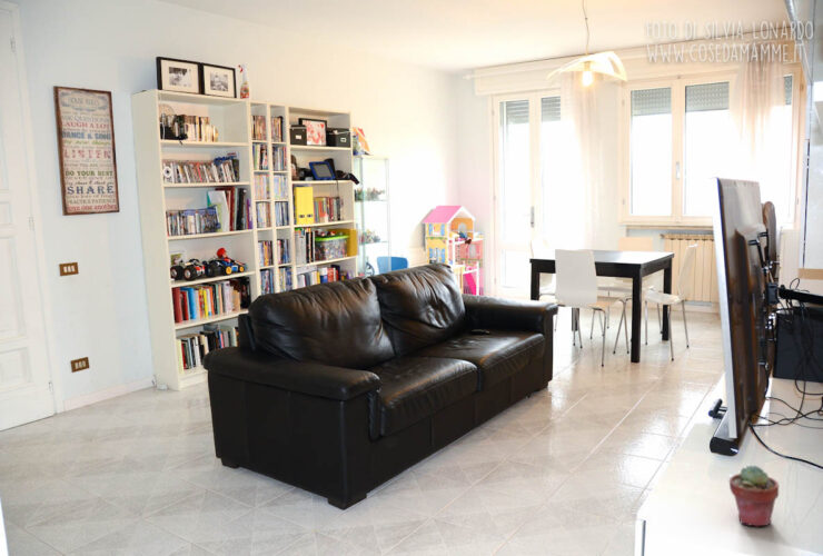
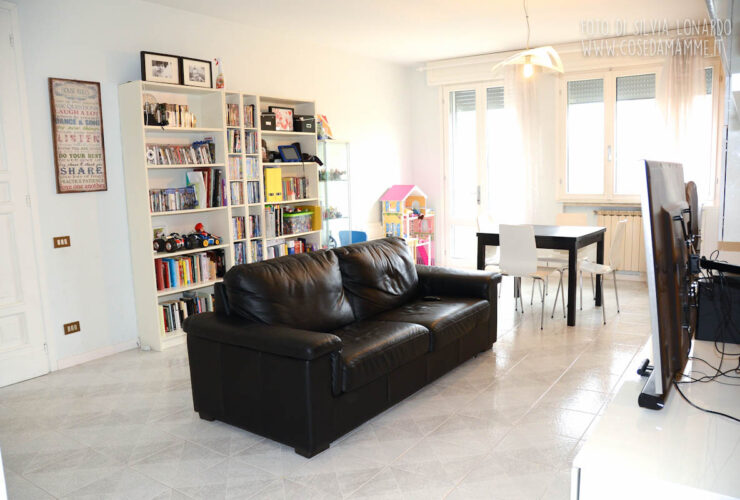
- potted succulent [728,464,780,527]
